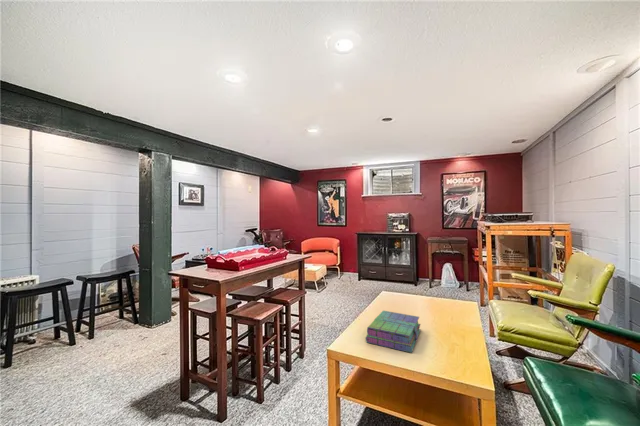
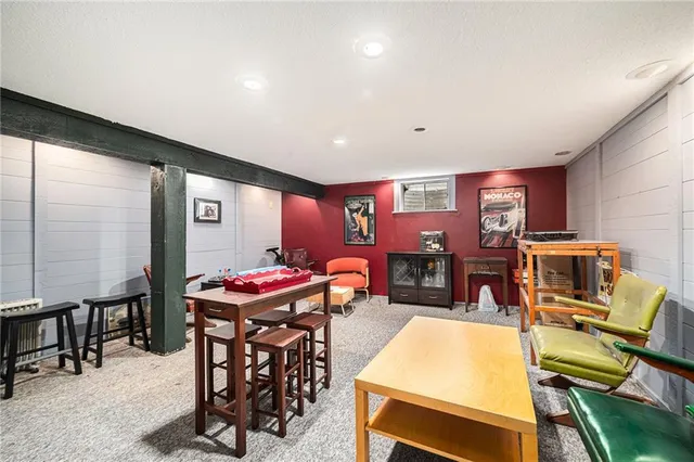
- stack of books [365,310,422,354]
